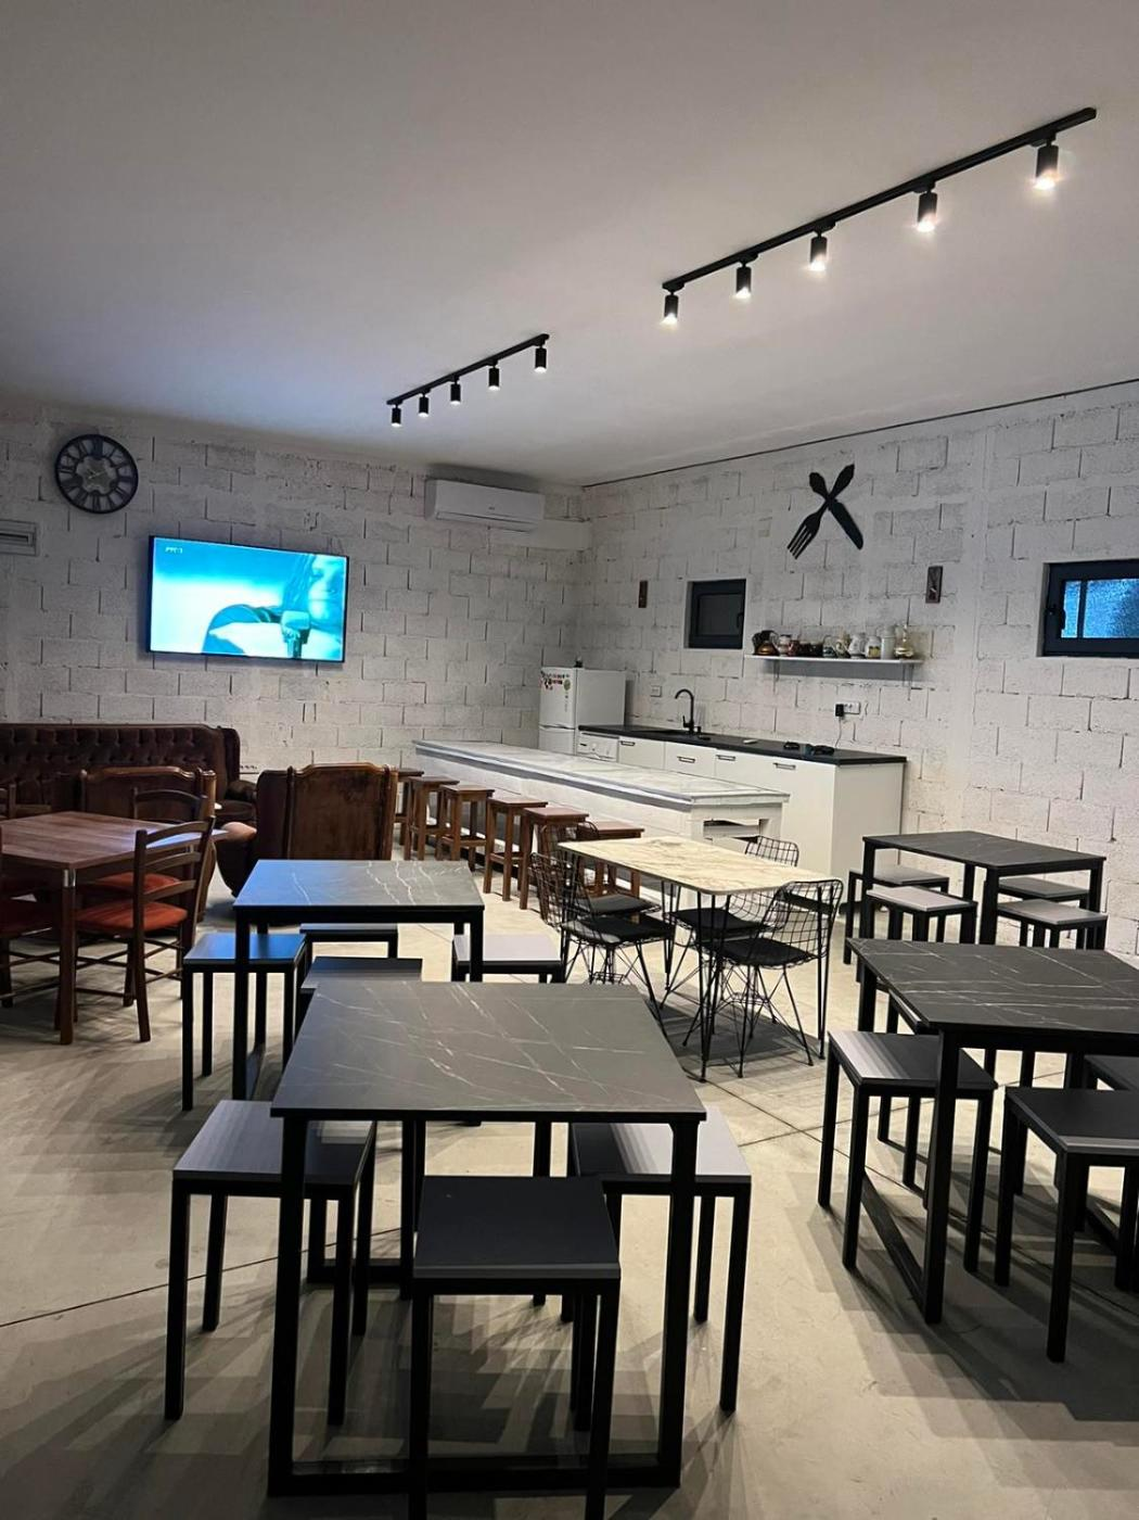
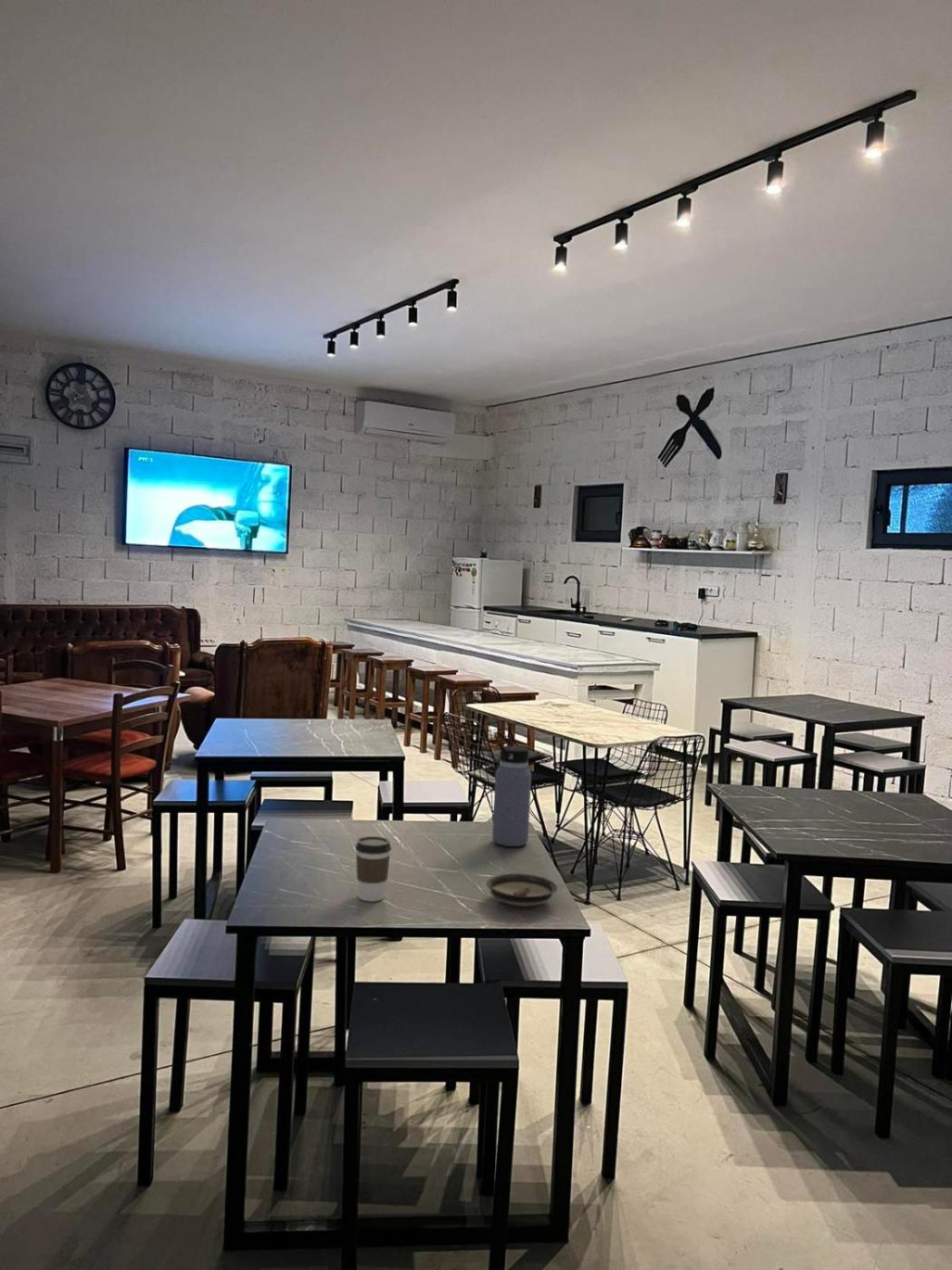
+ coffee cup [355,835,392,903]
+ saucer [485,873,559,907]
+ water bottle [491,730,532,847]
